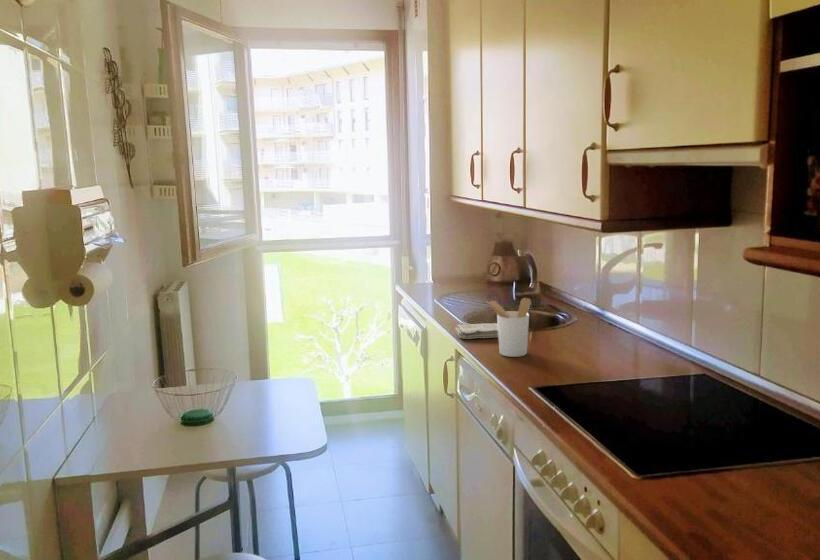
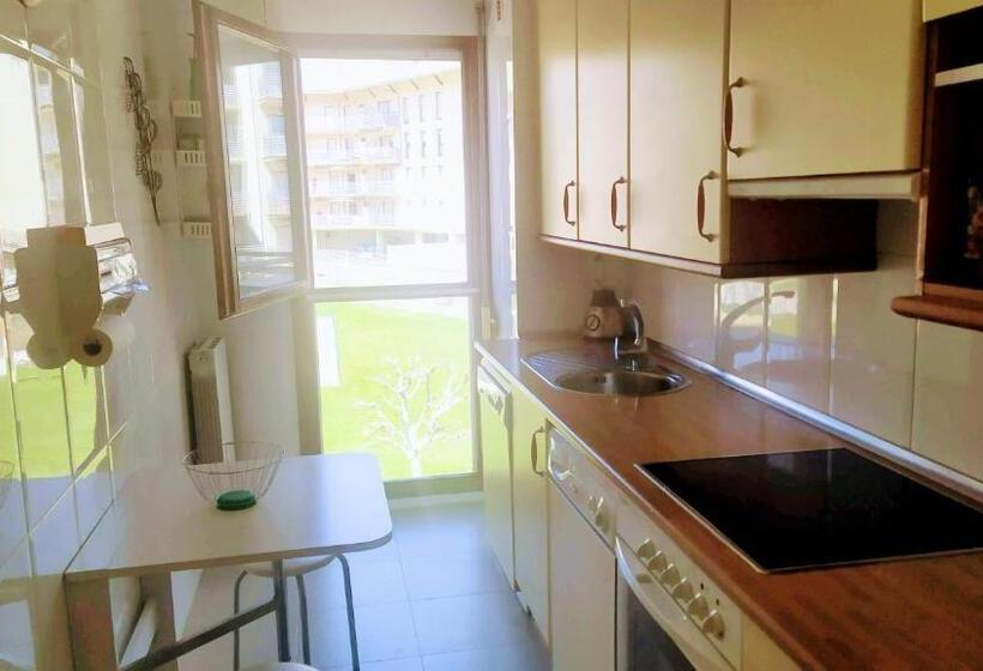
- washcloth [453,322,498,340]
- utensil holder [486,297,532,358]
